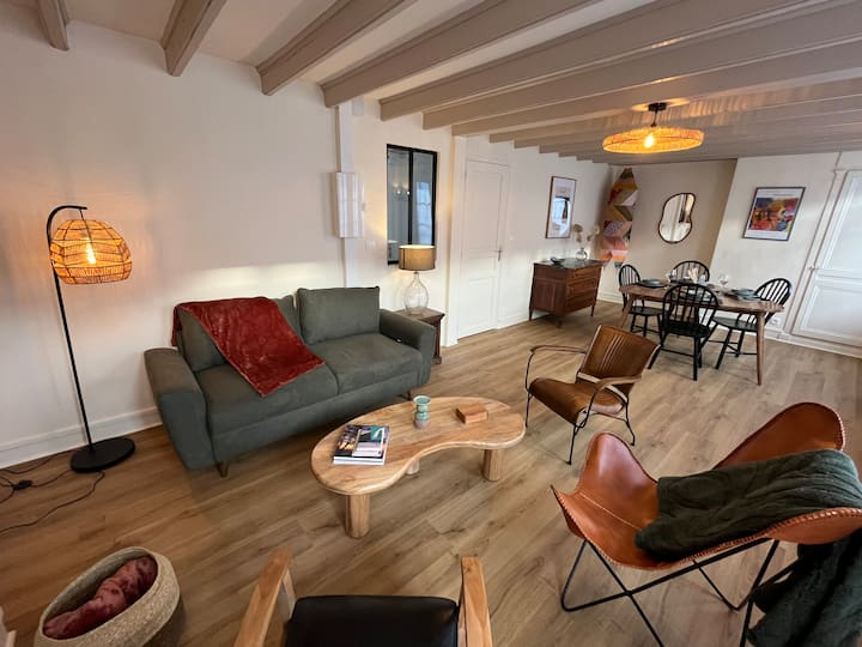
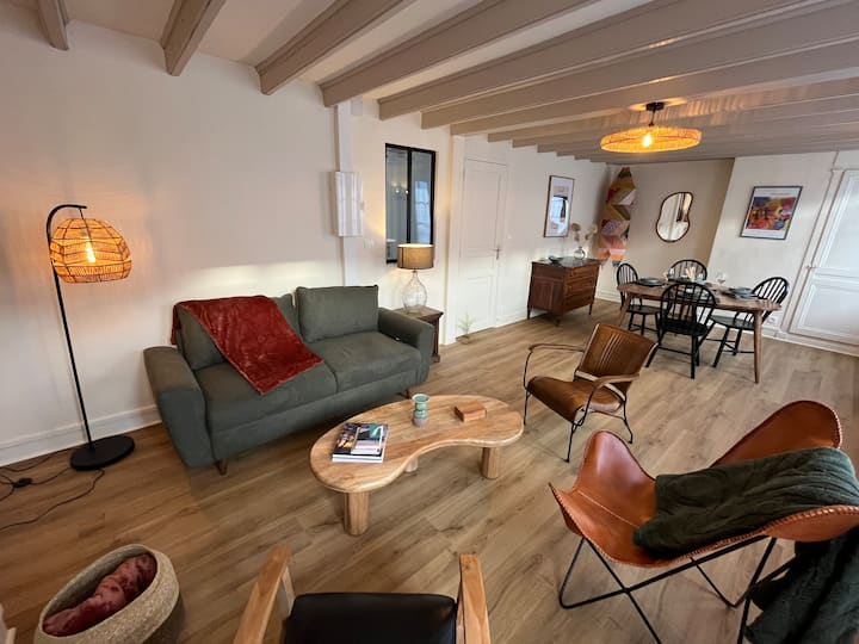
+ potted plant [455,311,481,346]
